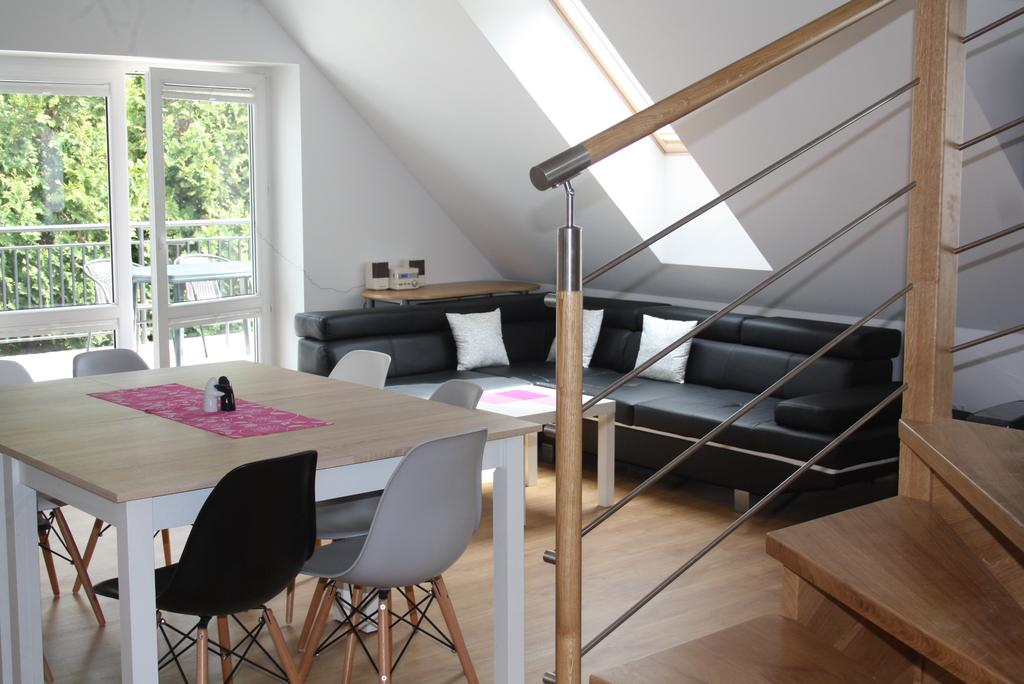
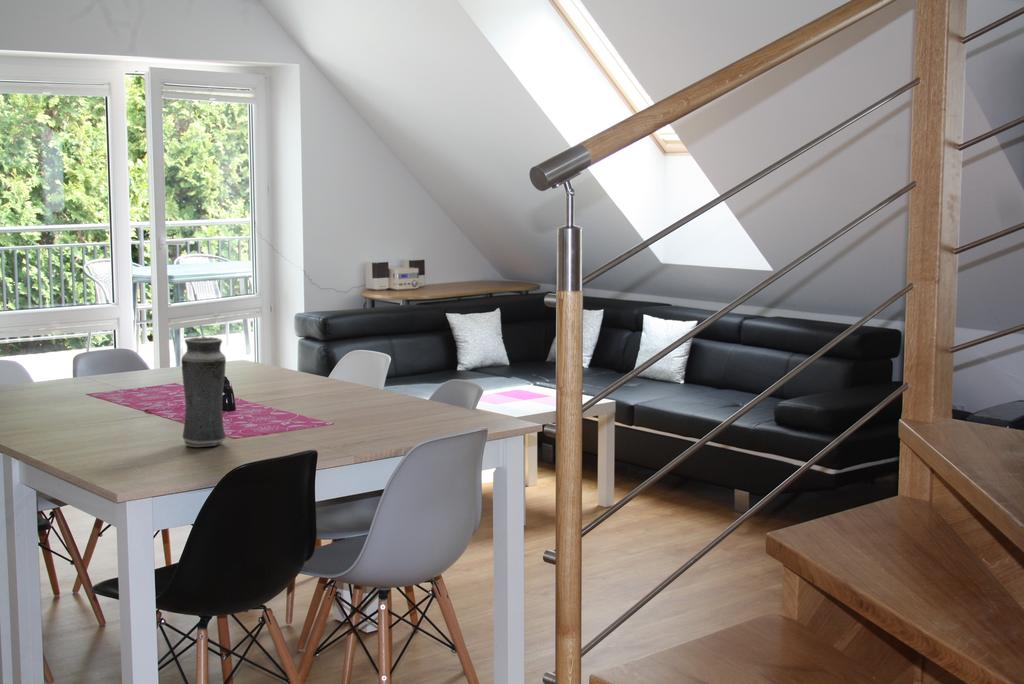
+ vase [180,336,227,448]
